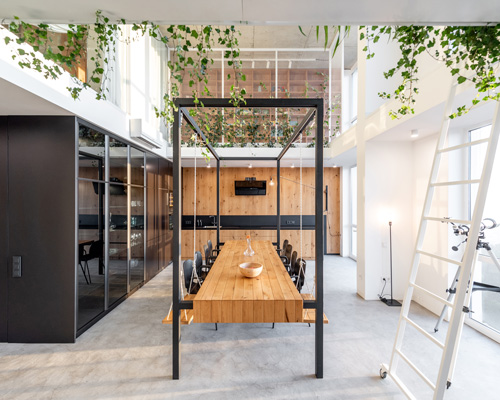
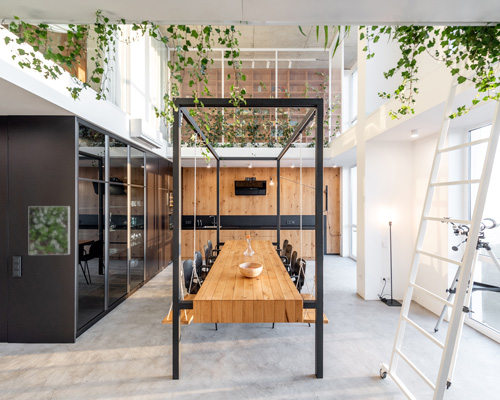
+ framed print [28,205,71,256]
